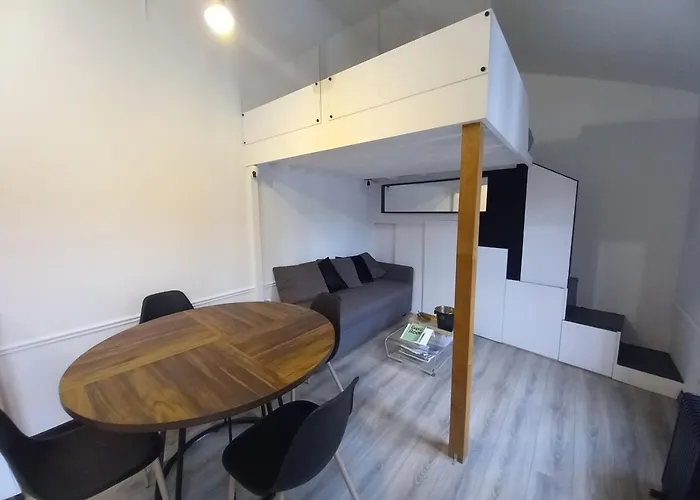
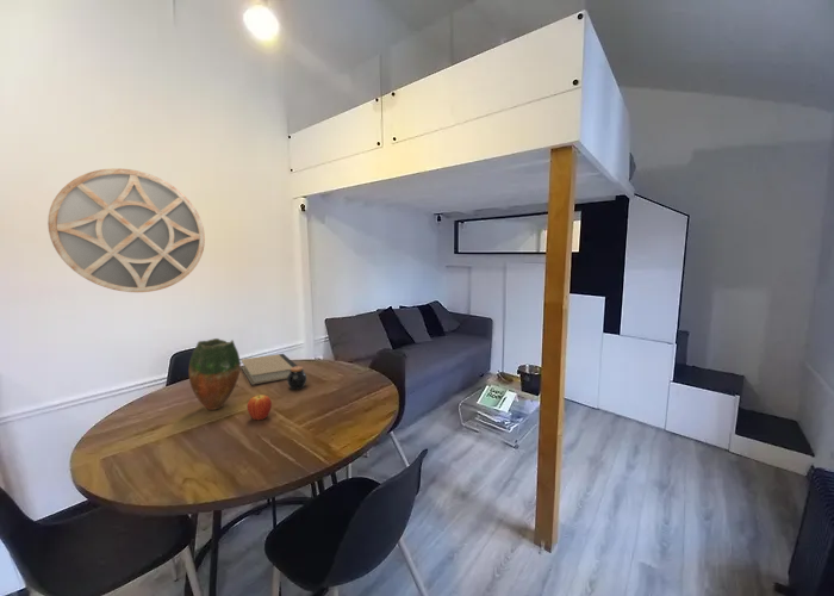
+ vase [187,337,242,411]
+ book [241,353,298,386]
+ fruit [247,393,273,421]
+ home mirror [46,167,206,293]
+ jar [286,365,307,391]
